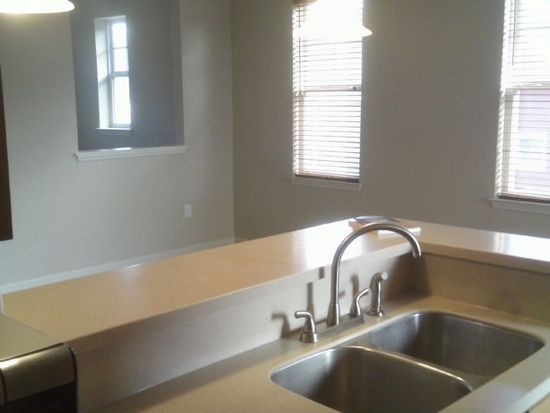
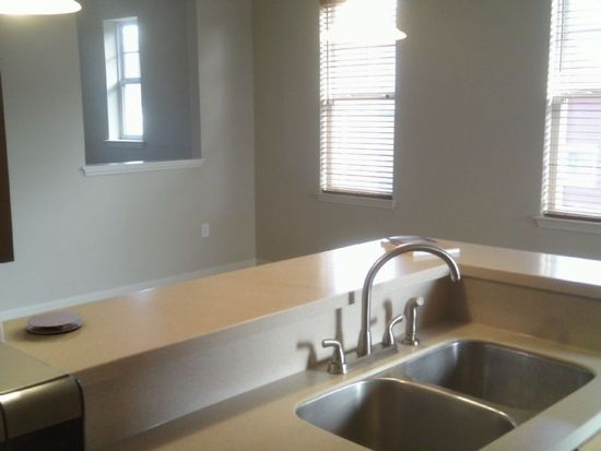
+ coaster [25,310,84,335]
